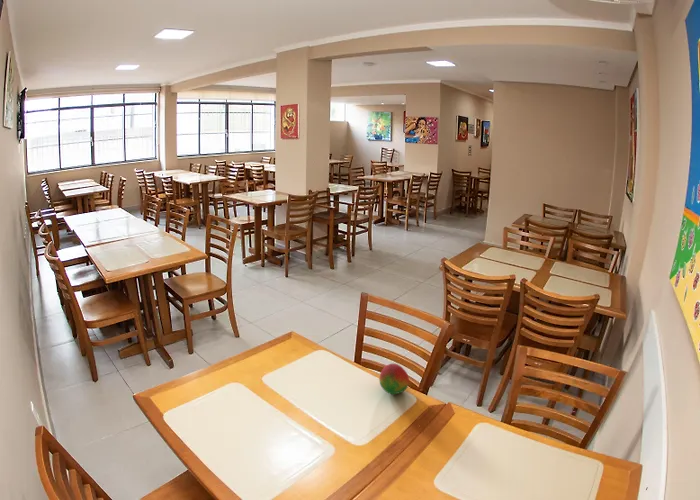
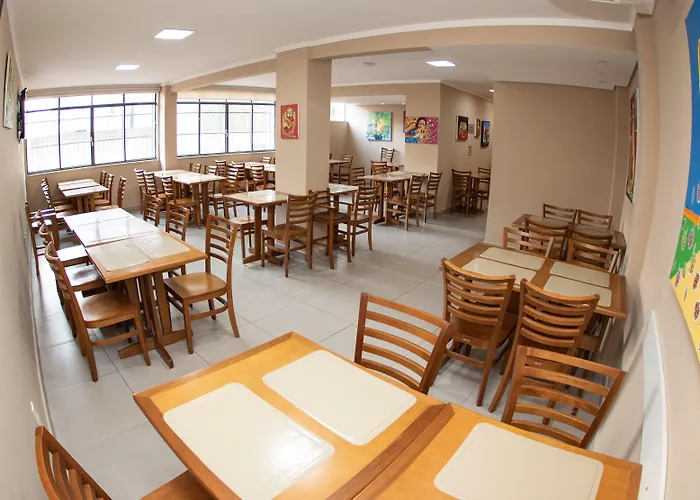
- fruit [378,363,410,395]
